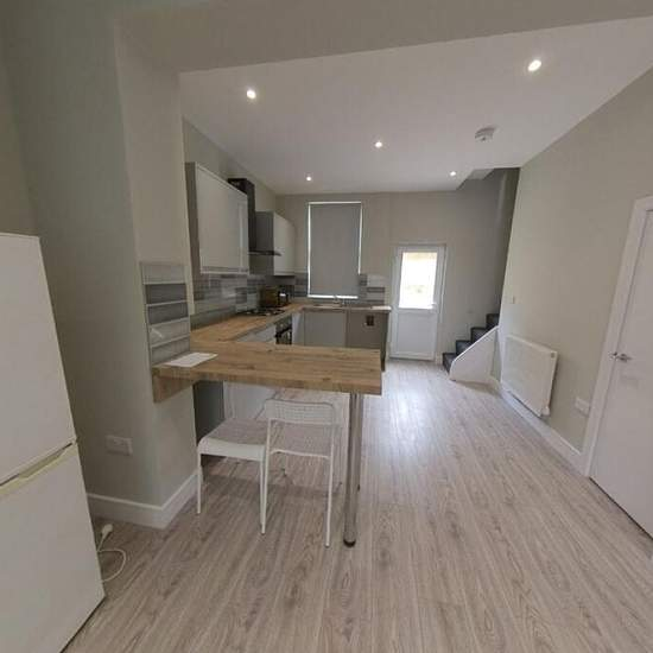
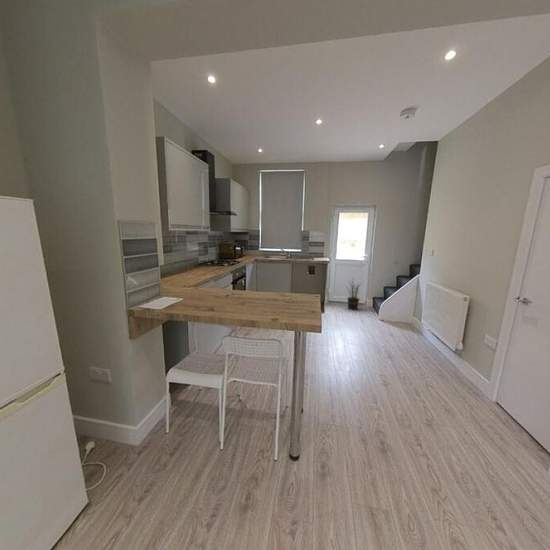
+ potted plant [344,279,366,311]
